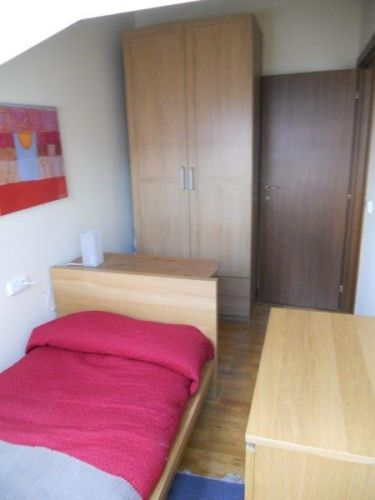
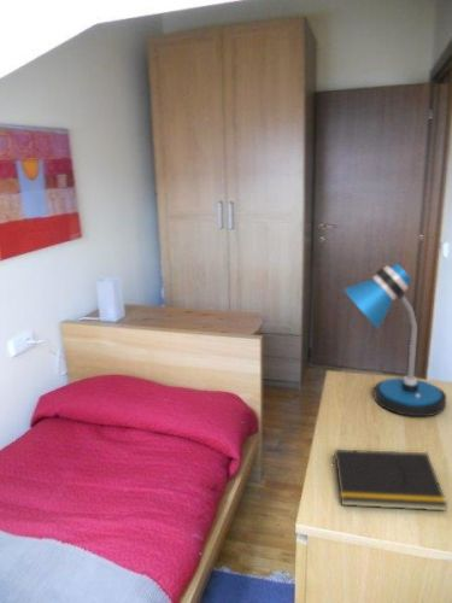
+ desk lamp [342,262,447,417]
+ notepad [331,449,448,511]
